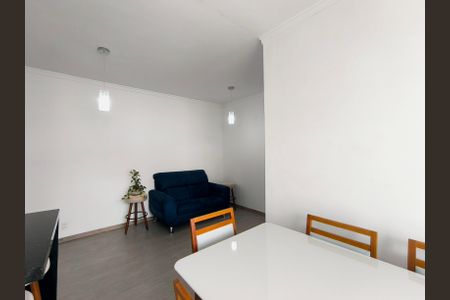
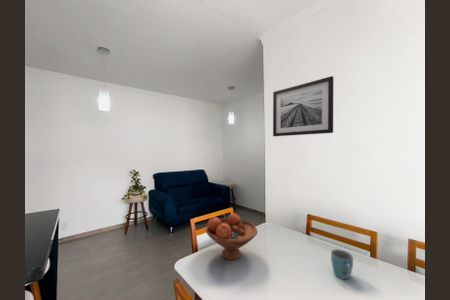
+ fruit bowl [205,212,258,261]
+ wall art [272,75,334,137]
+ mug [330,248,354,280]
